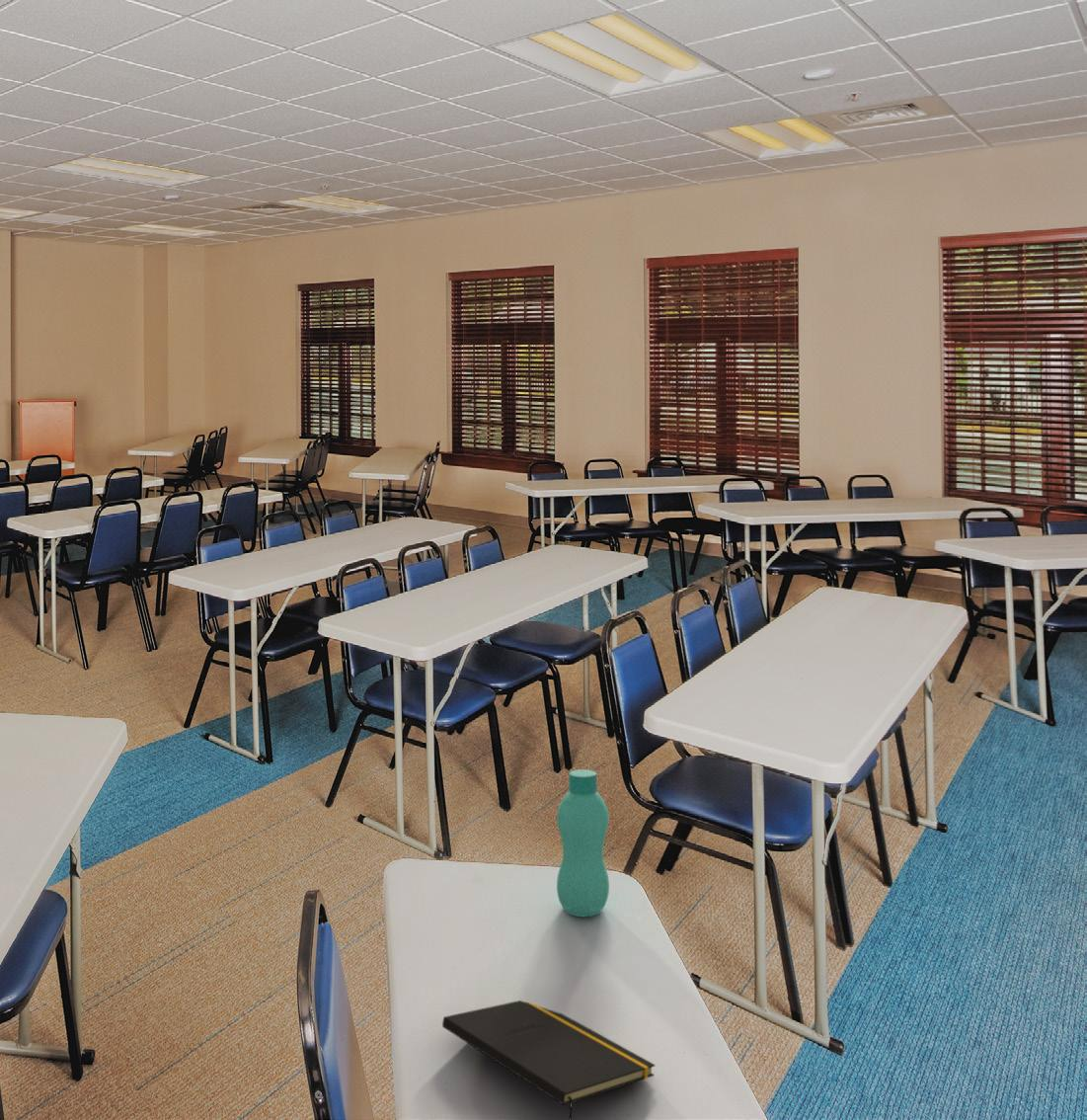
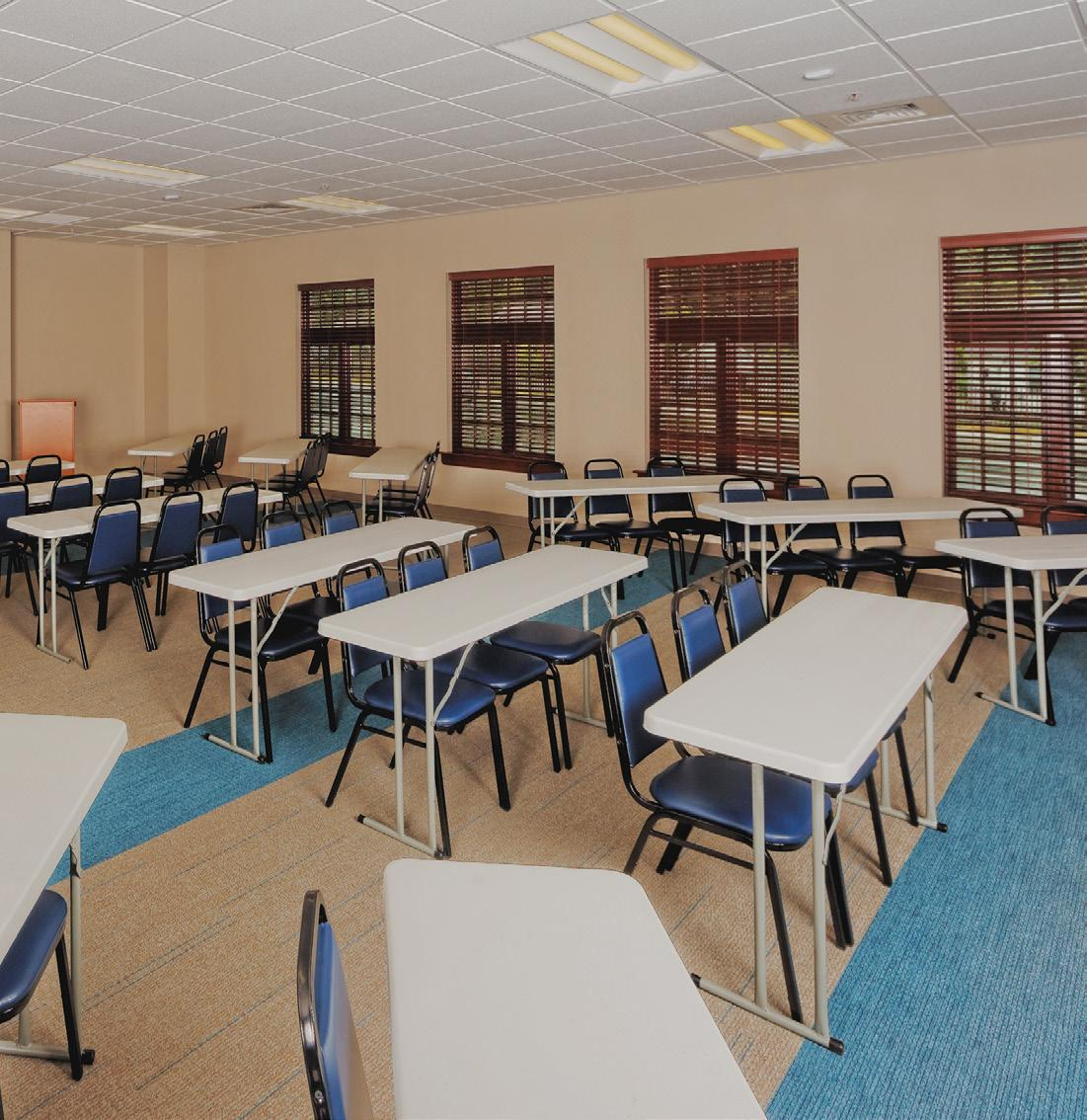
- bottle [556,768,610,918]
- notepad [441,1000,657,1120]
